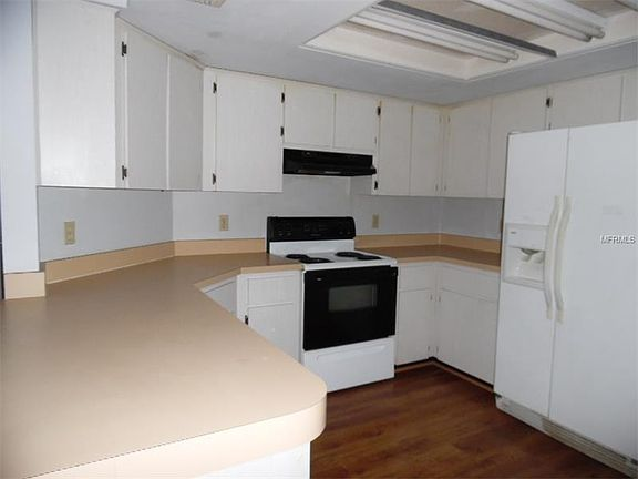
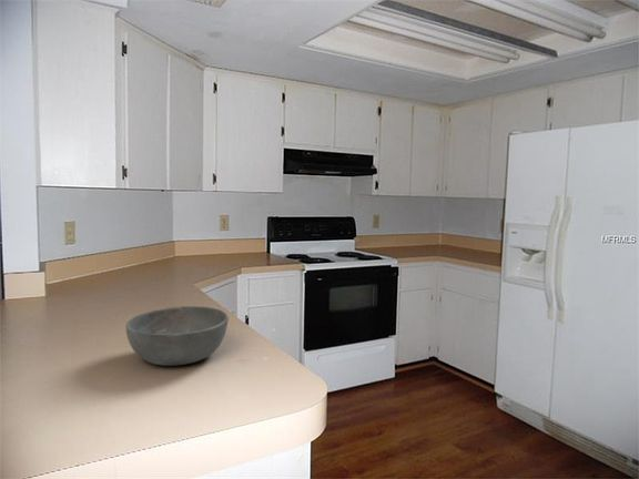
+ bowl [125,305,230,367]
